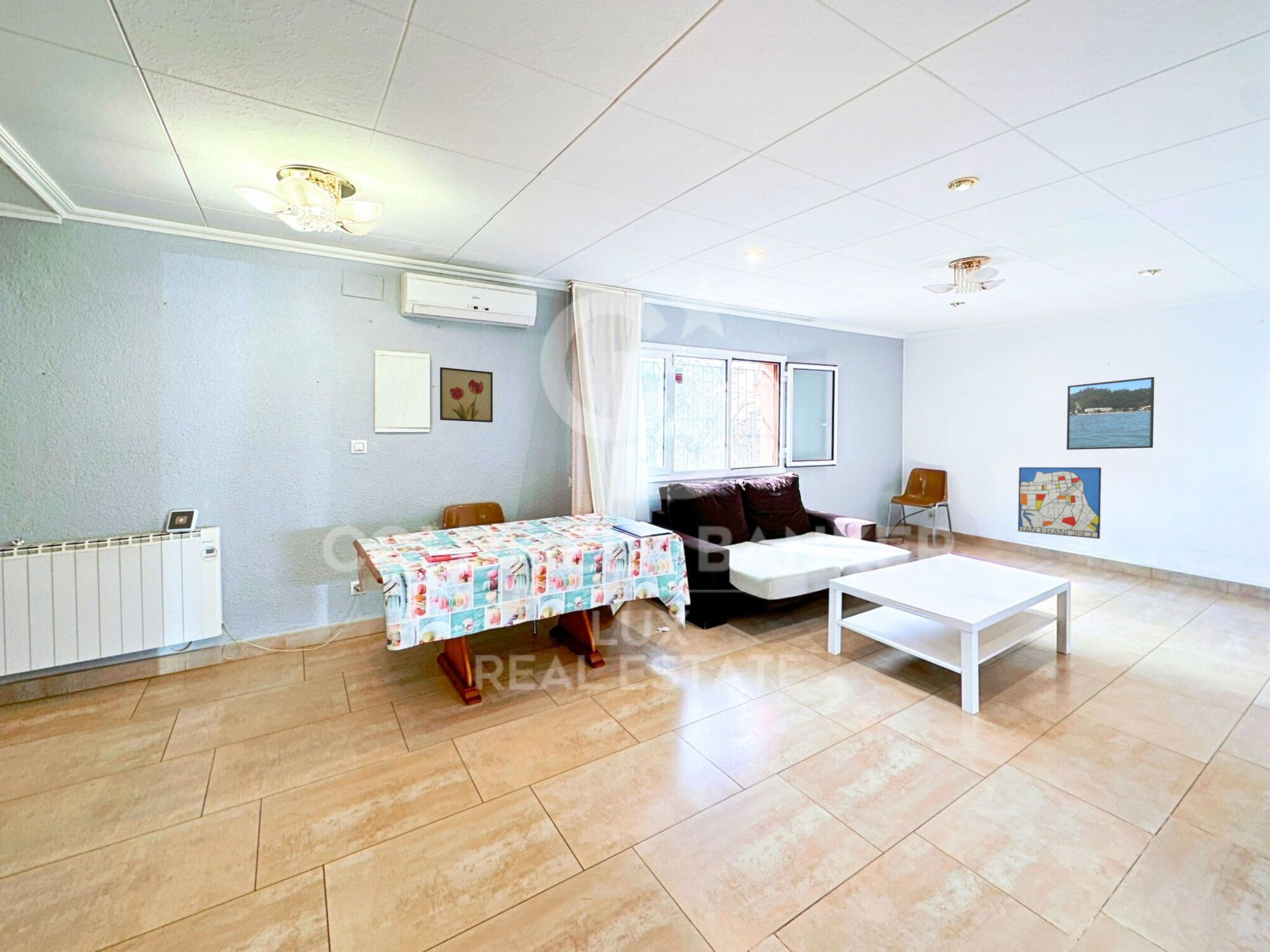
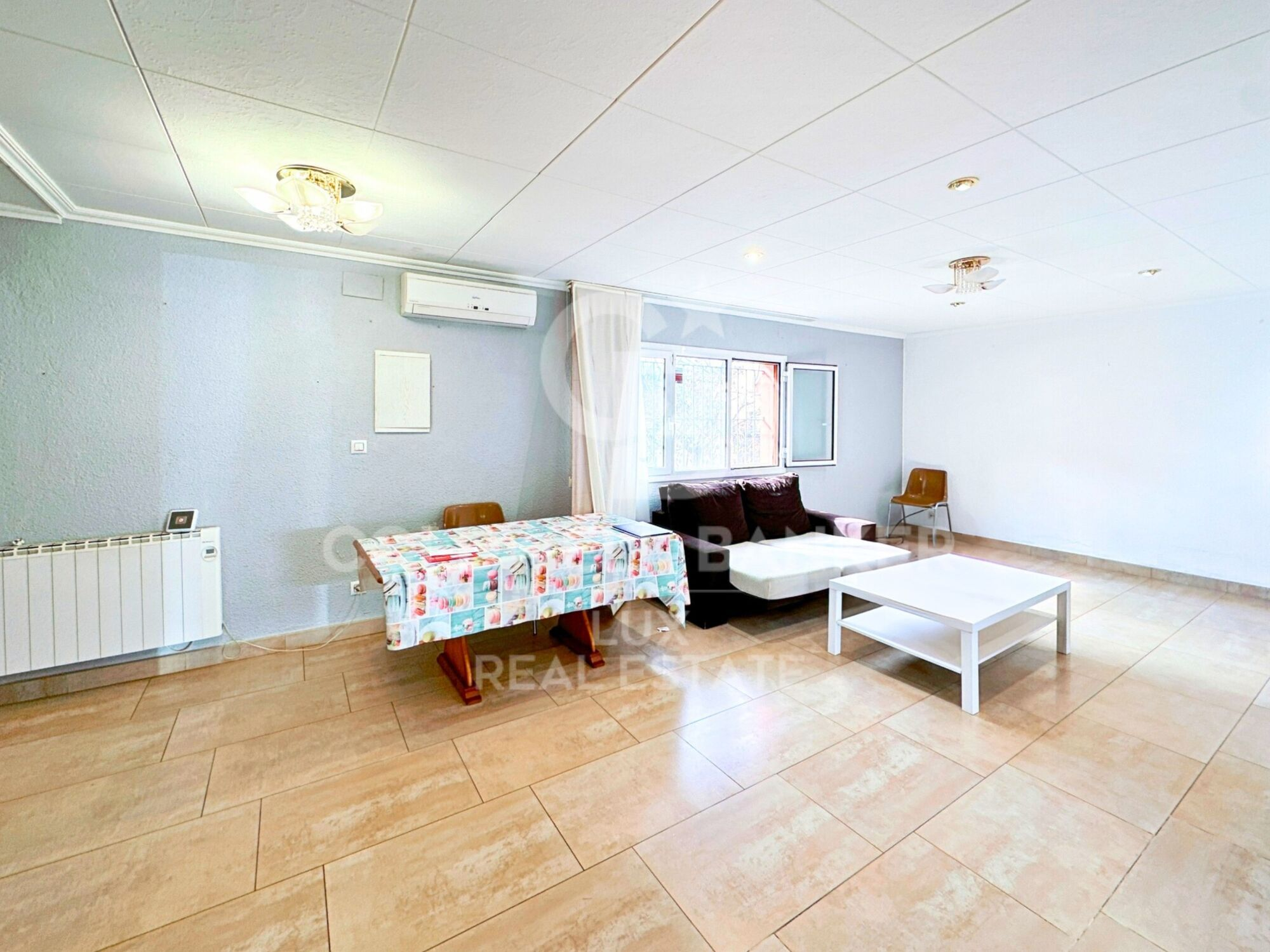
- wall art [439,366,493,423]
- wall art [1017,467,1102,539]
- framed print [1066,377,1155,450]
